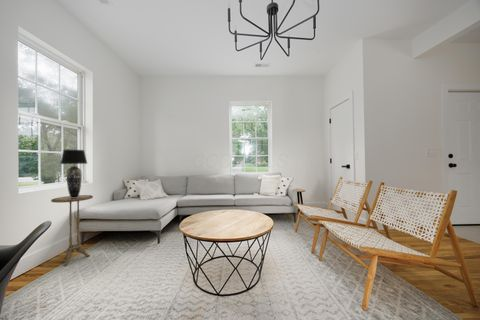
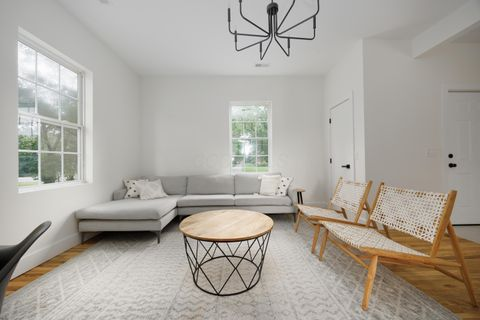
- side table [50,194,94,267]
- table lamp [59,149,89,198]
